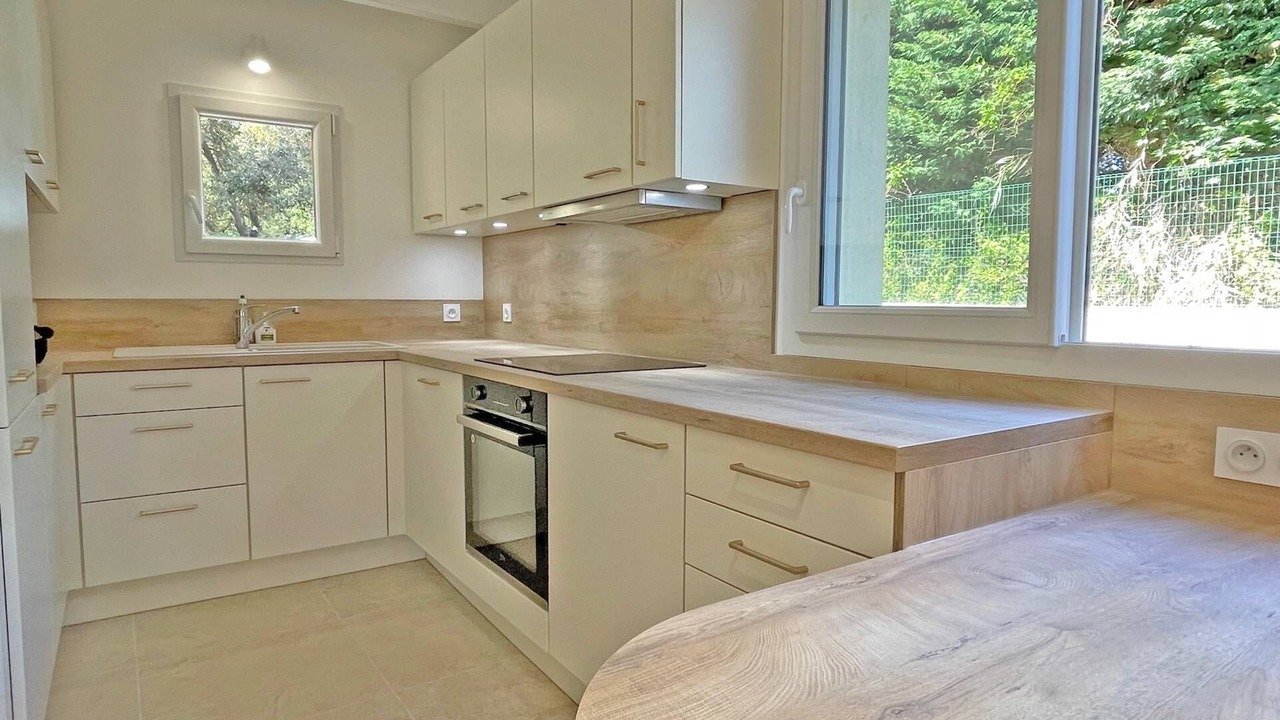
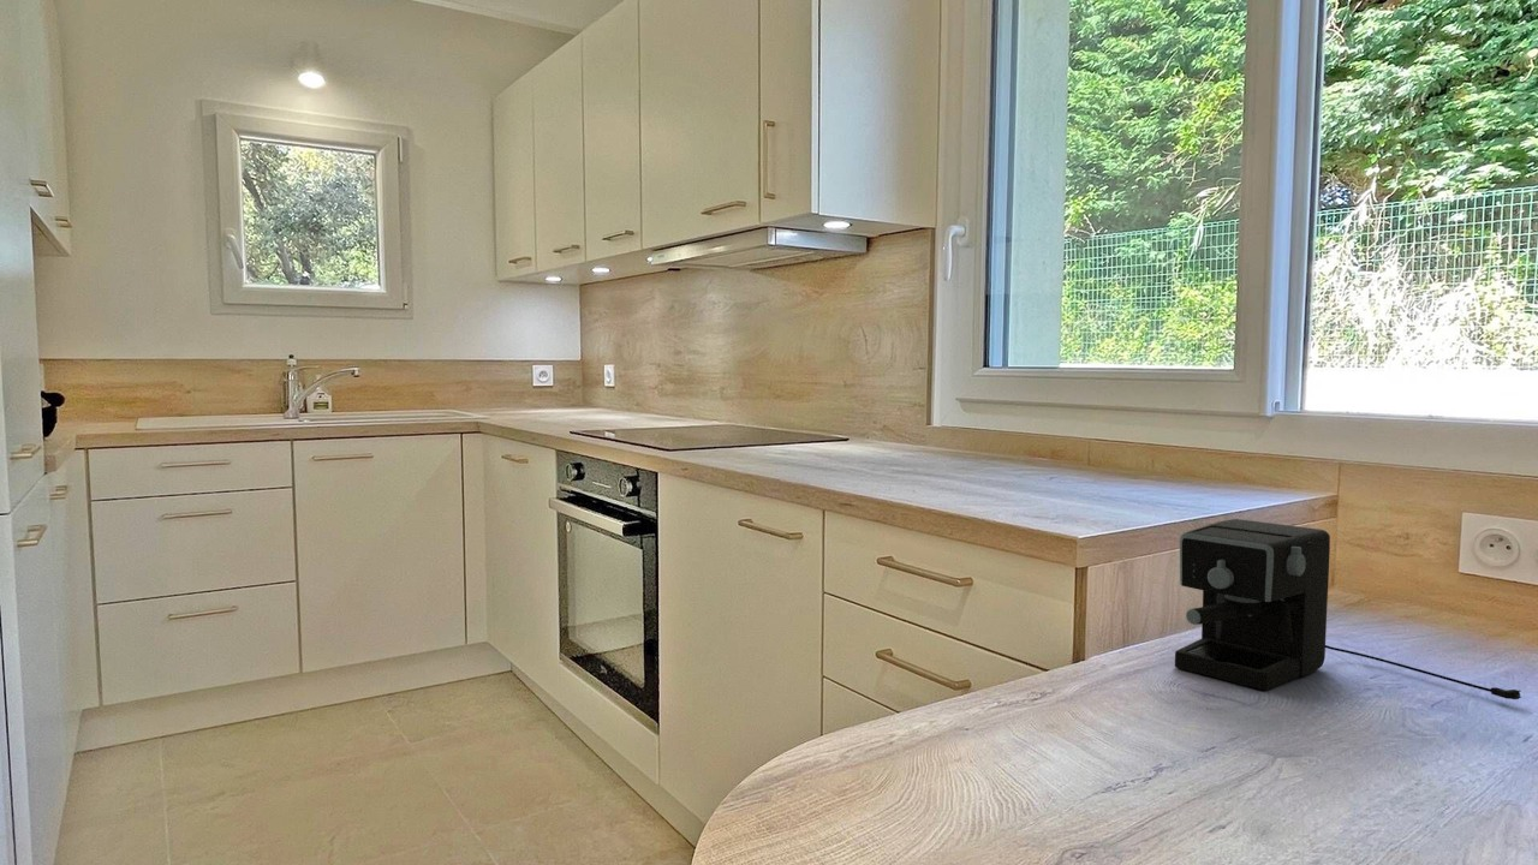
+ coffee maker [1174,518,1522,700]
